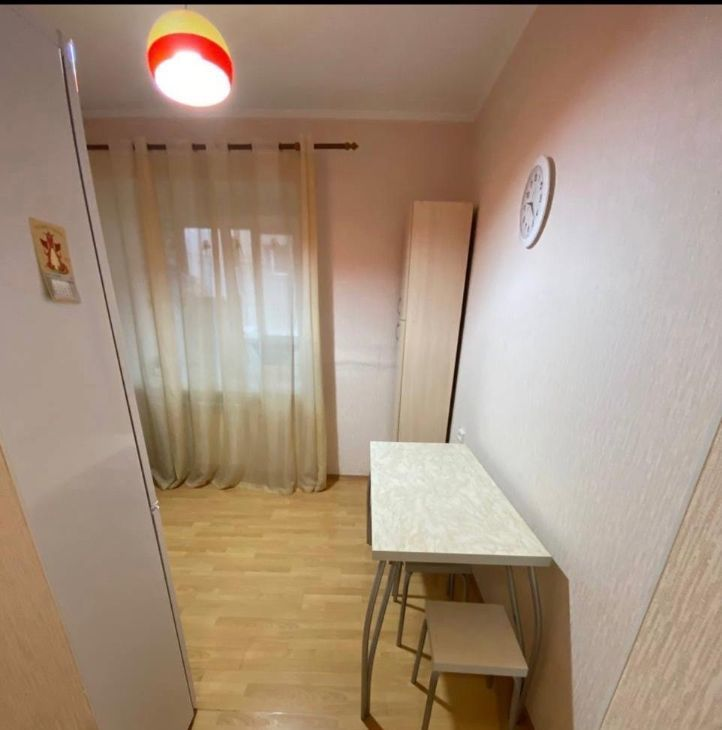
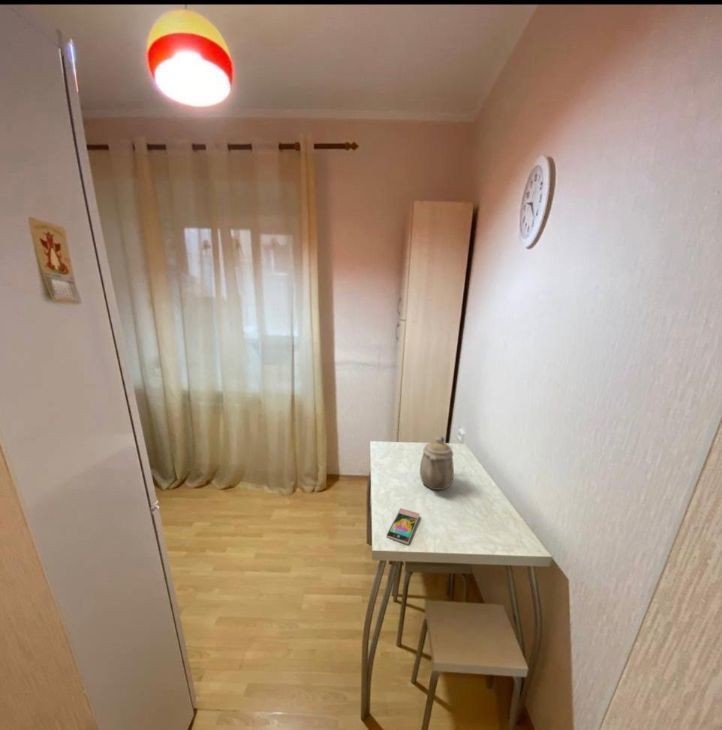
+ smartphone [385,507,421,545]
+ teapot [419,436,455,491]
